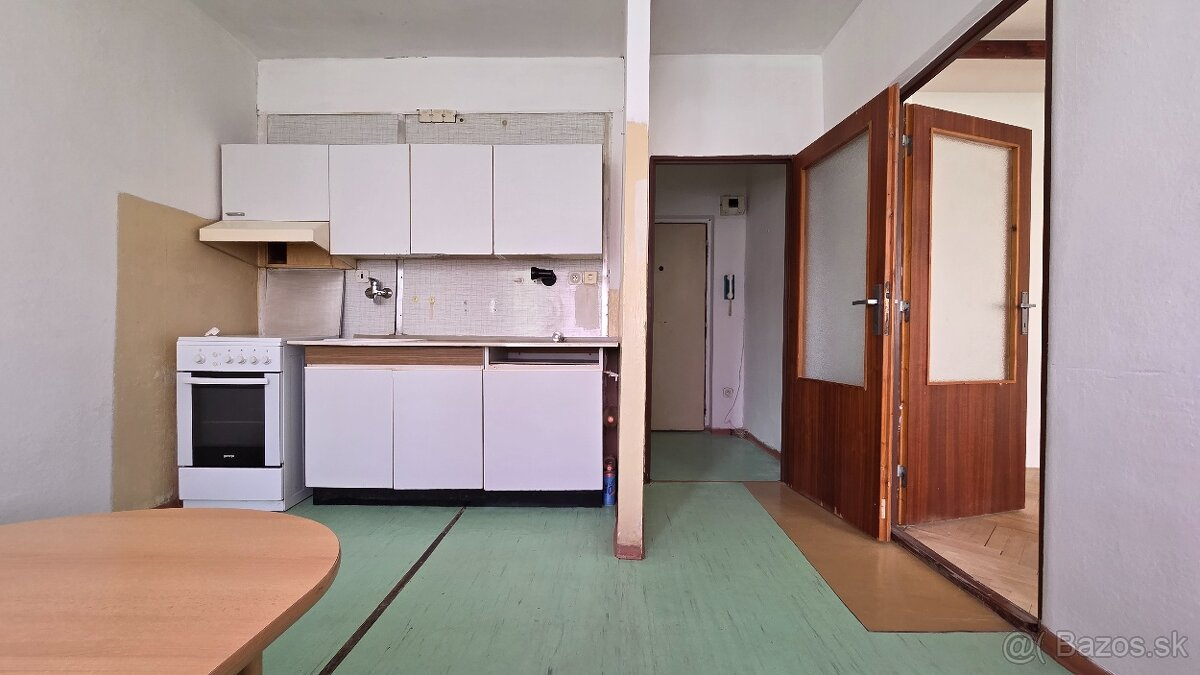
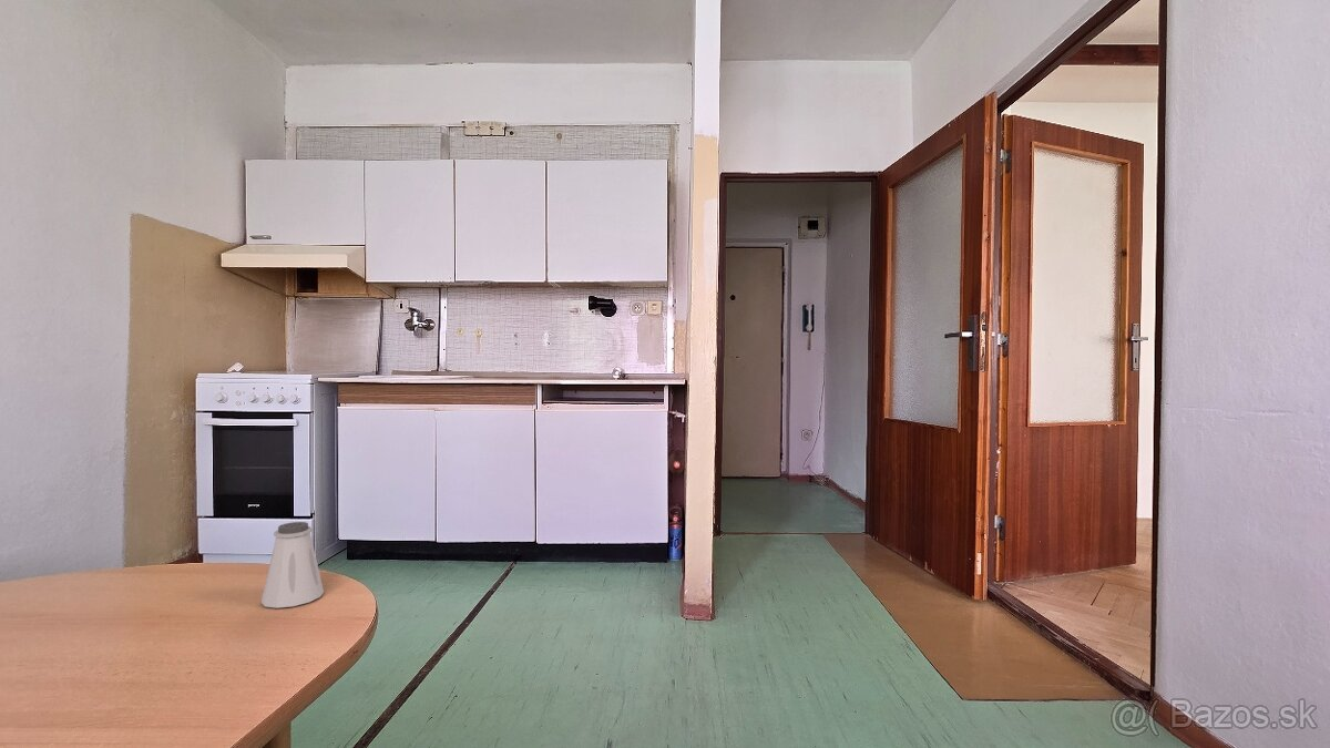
+ saltshaker [260,521,325,609]
